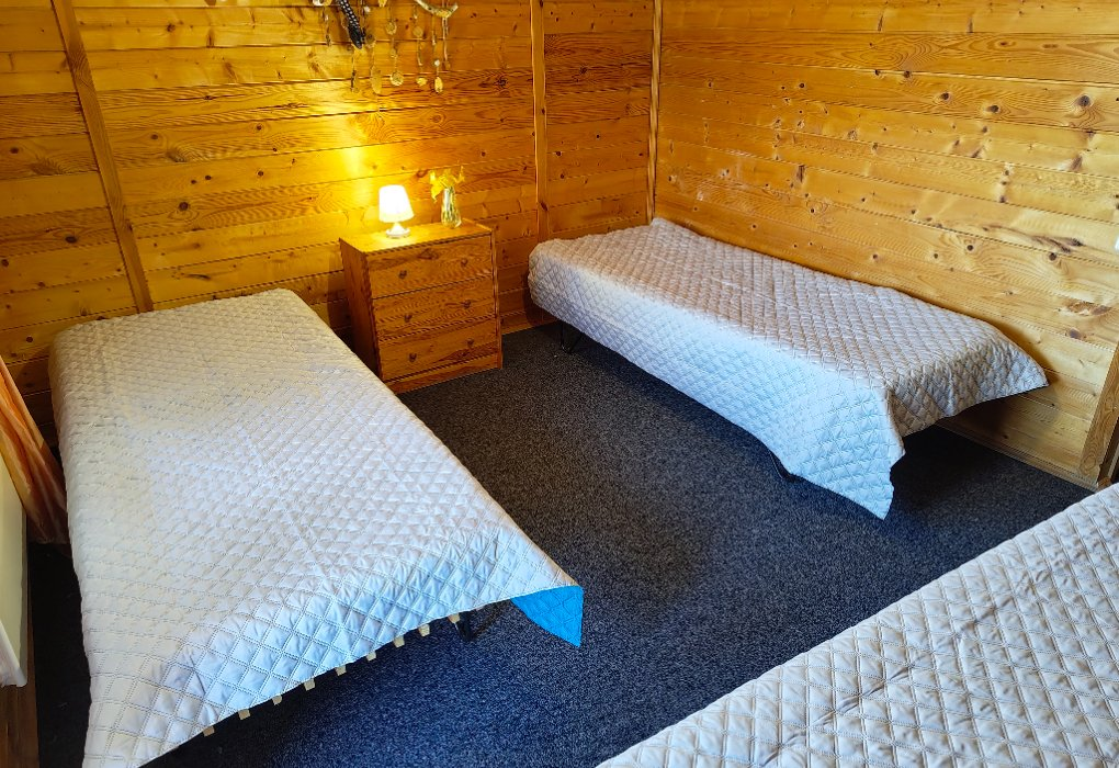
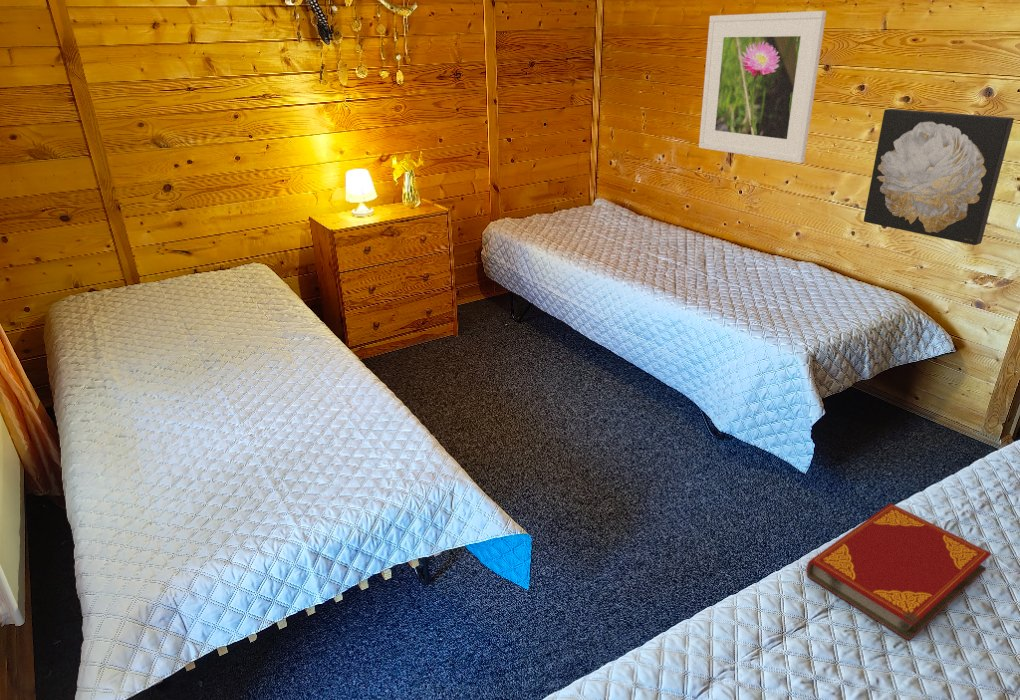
+ hardback book [805,502,992,642]
+ wall art [863,108,1015,246]
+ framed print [698,10,827,164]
